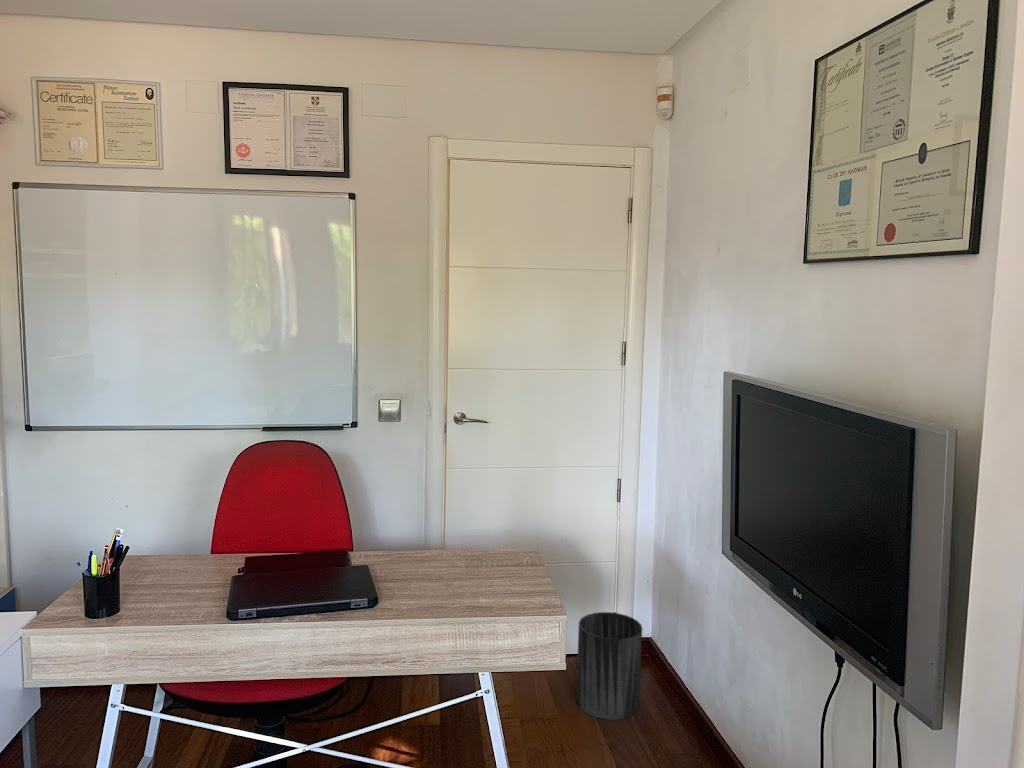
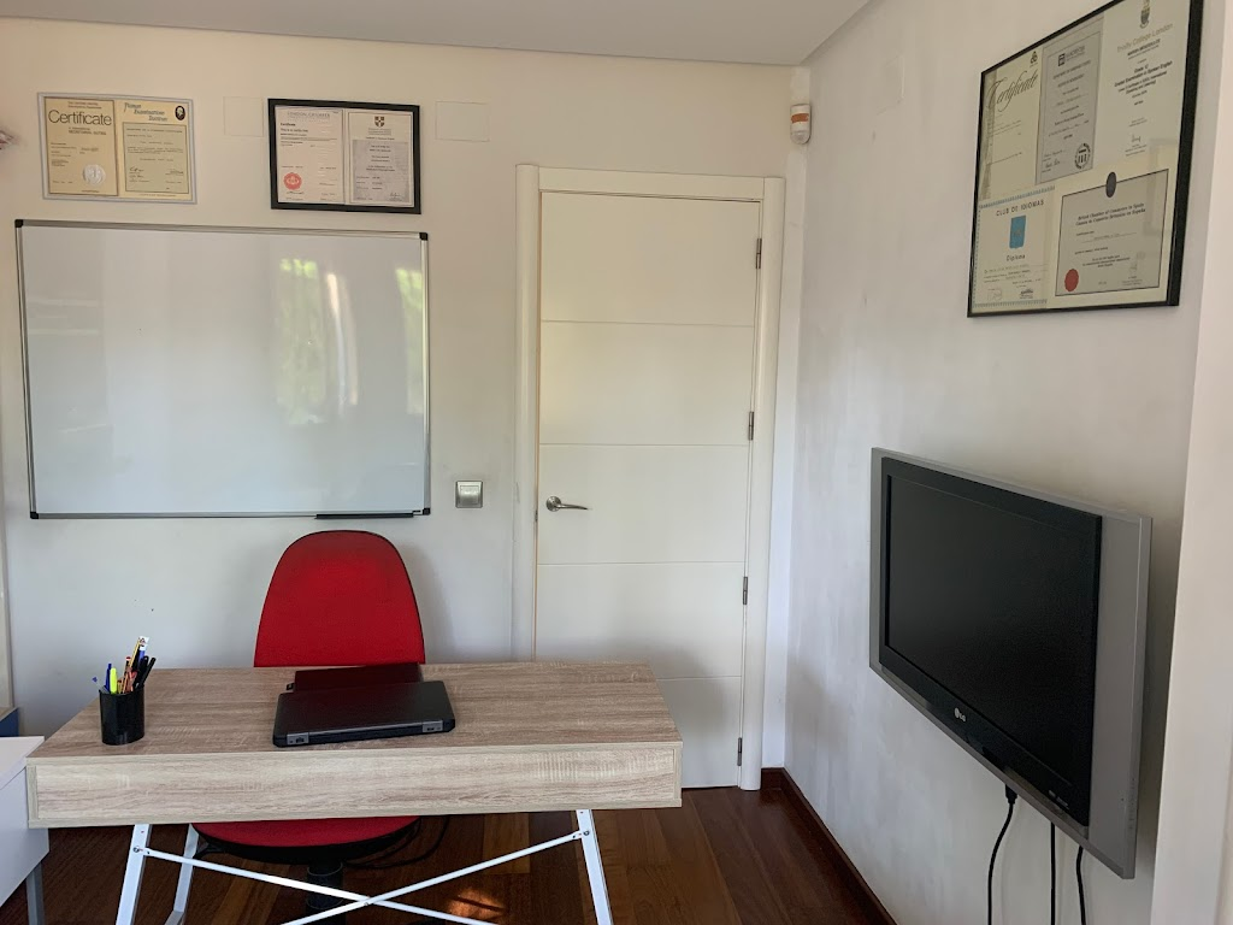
- trash can [575,611,643,721]
